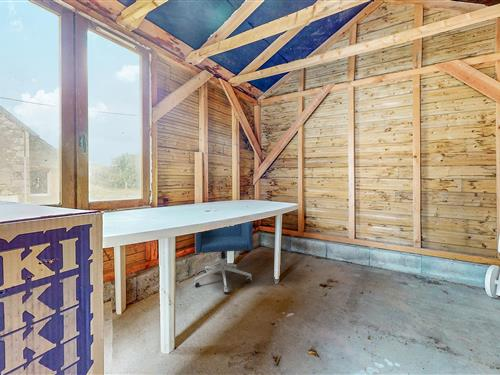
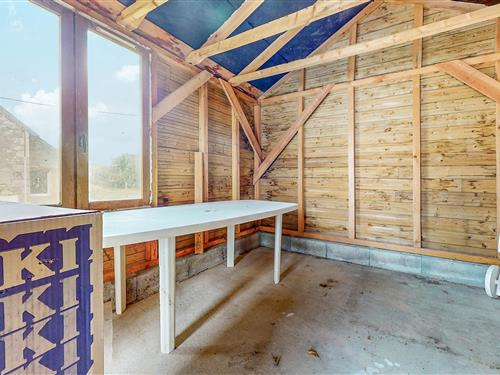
- office chair [193,220,254,294]
